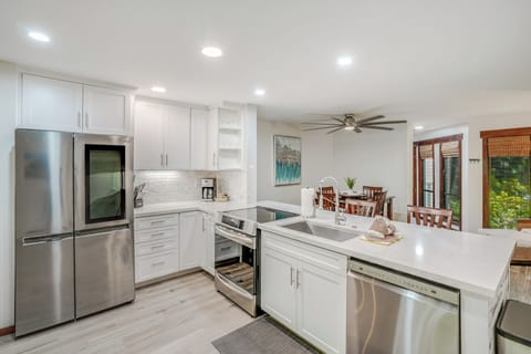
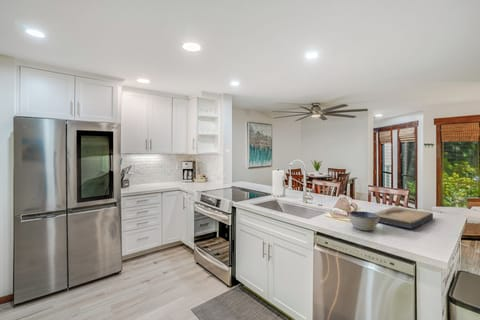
+ bowl [348,210,379,232]
+ fish fossil [374,206,434,230]
